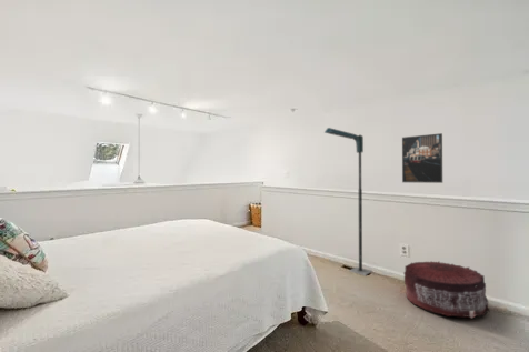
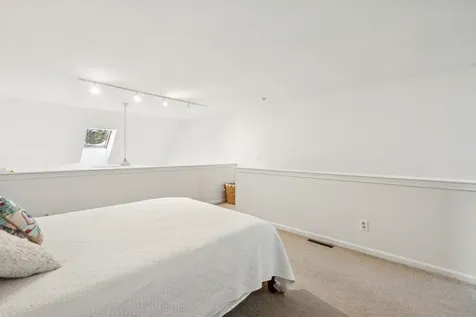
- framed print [401,132,443,184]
- pouf [402,260,491,319]
- floor lamp [323,127,373,278]
